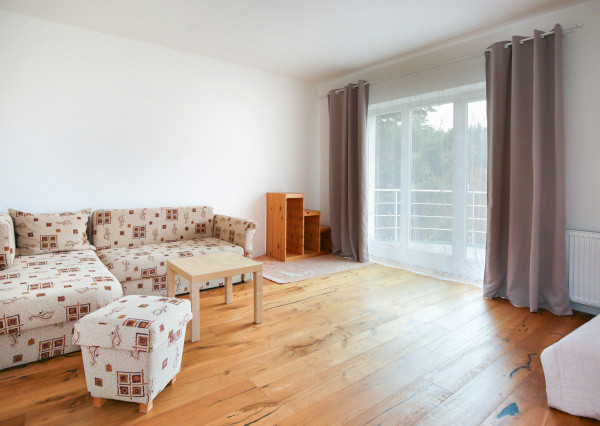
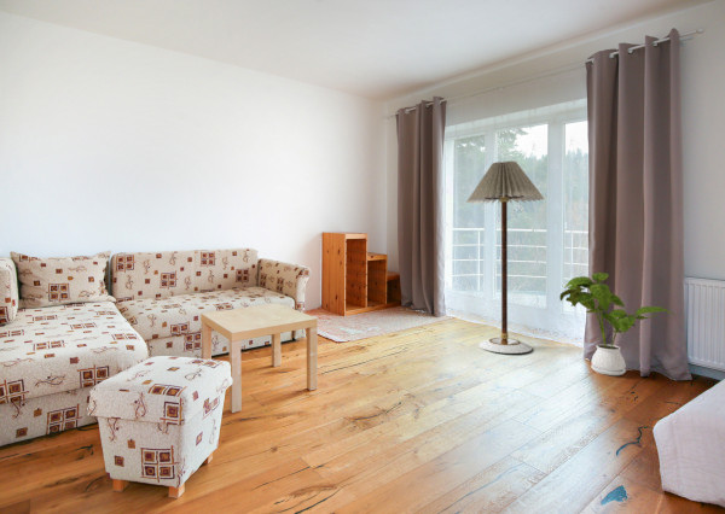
+ floor lamp [465,159,545,355]
+ house plant [558,271,677,376]
